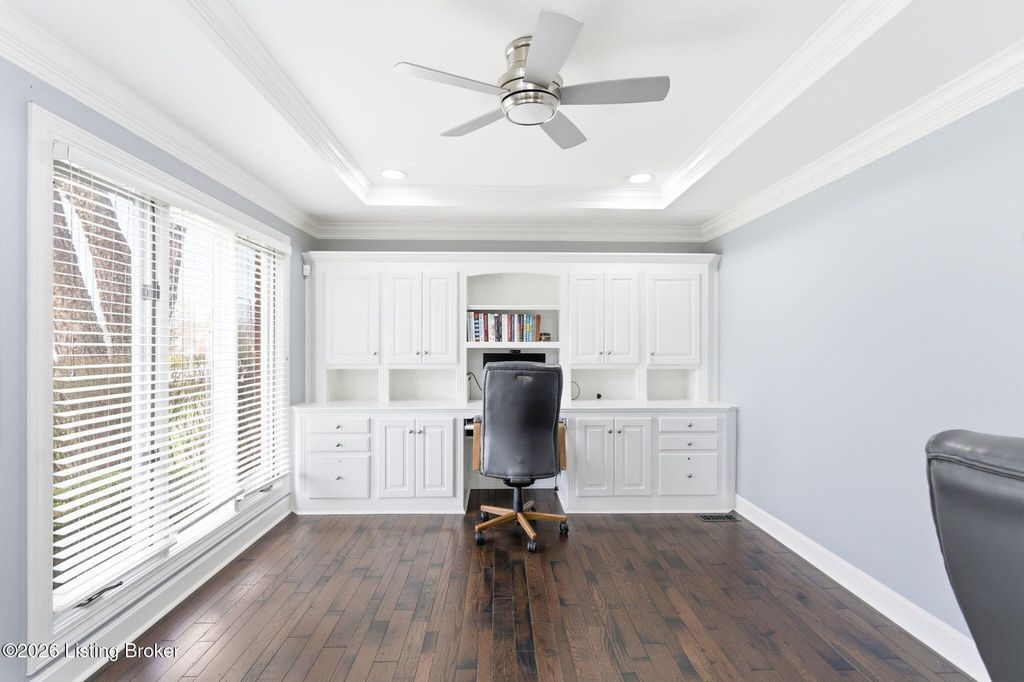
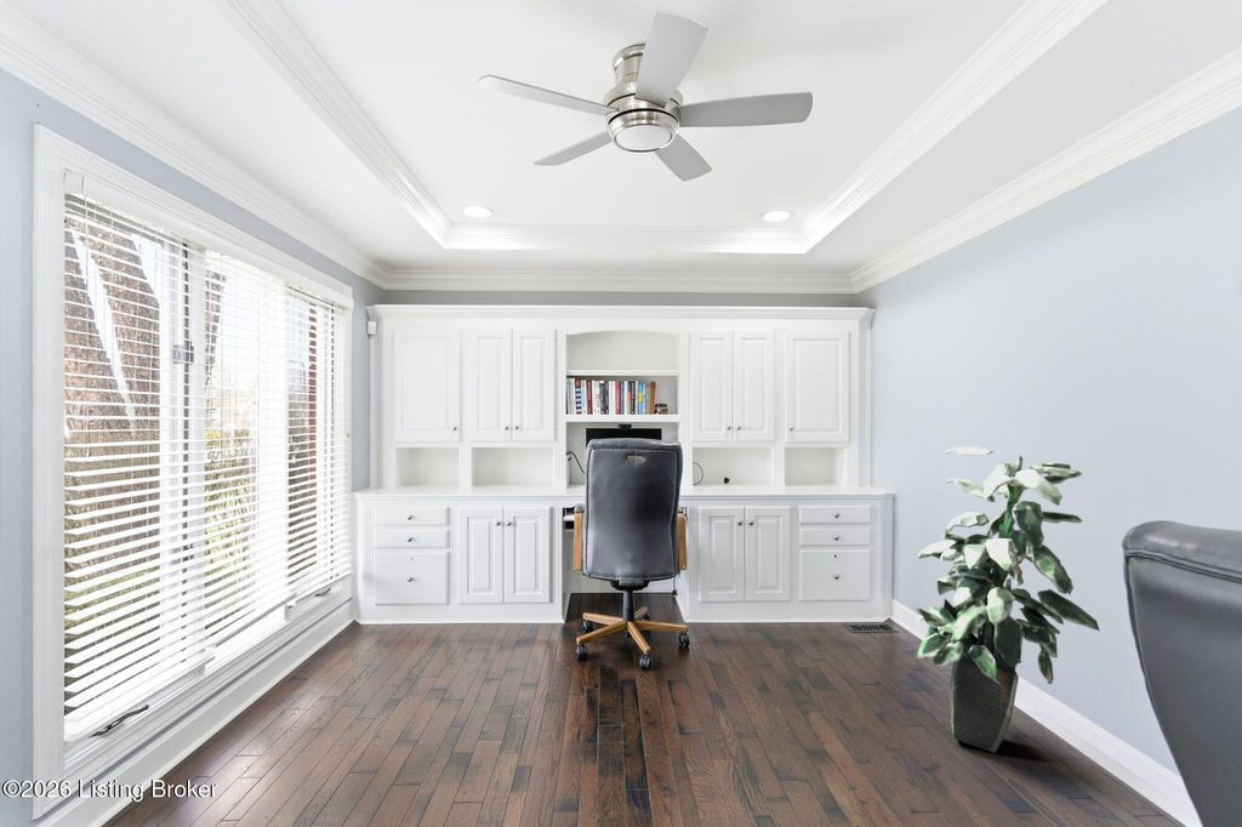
+ indoor plant [915,445,1101,754]
